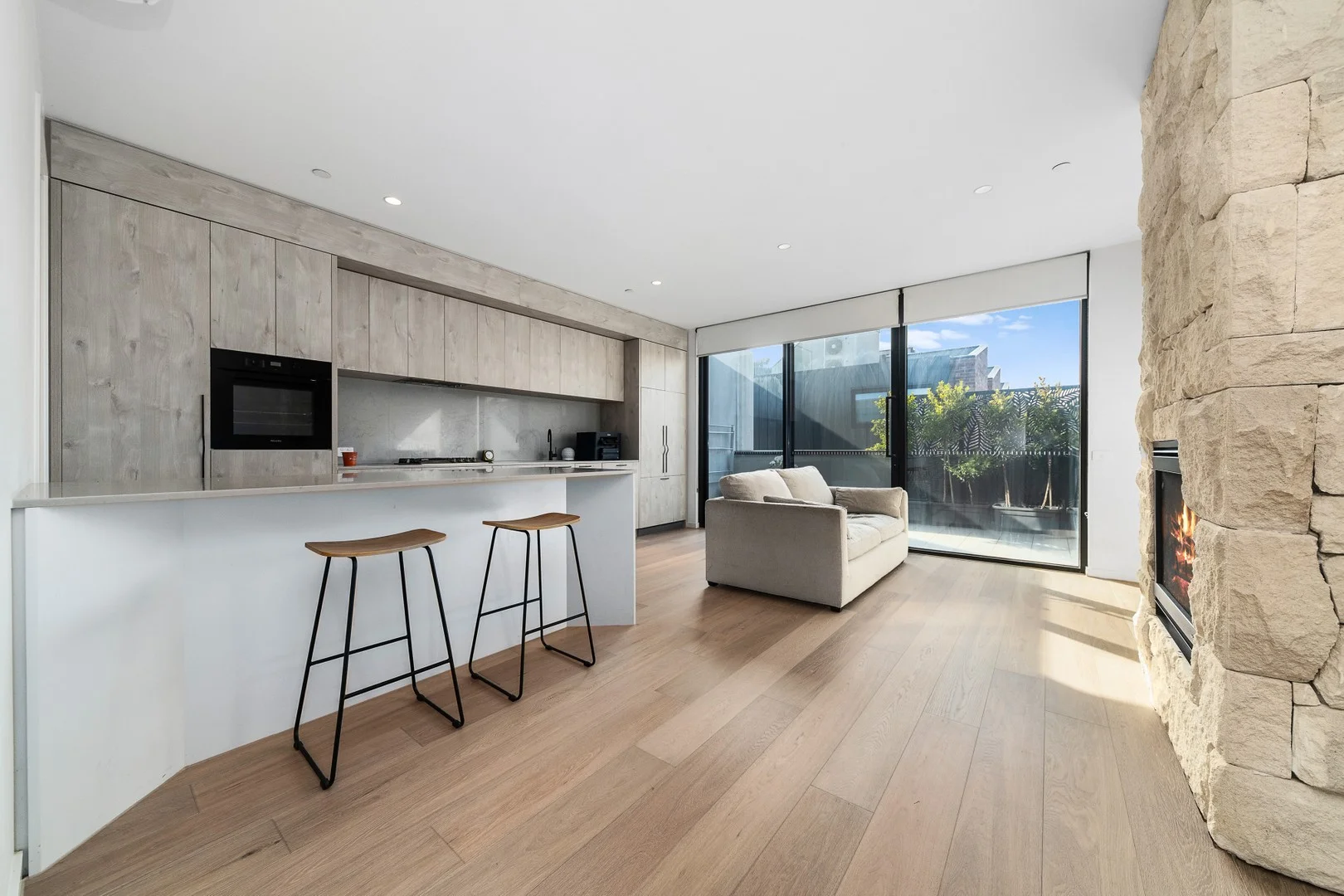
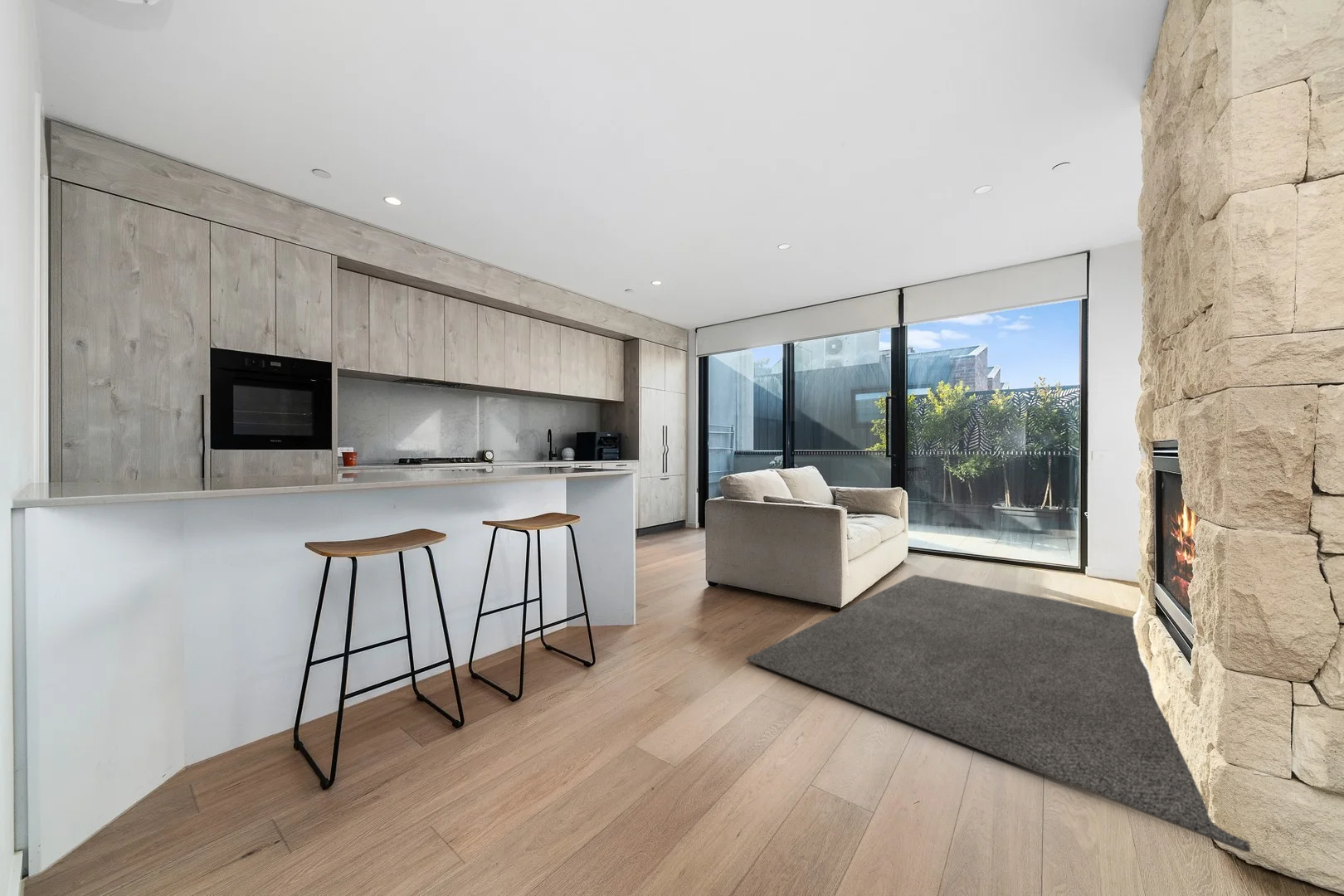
+ rug [745,574,1251,854]
